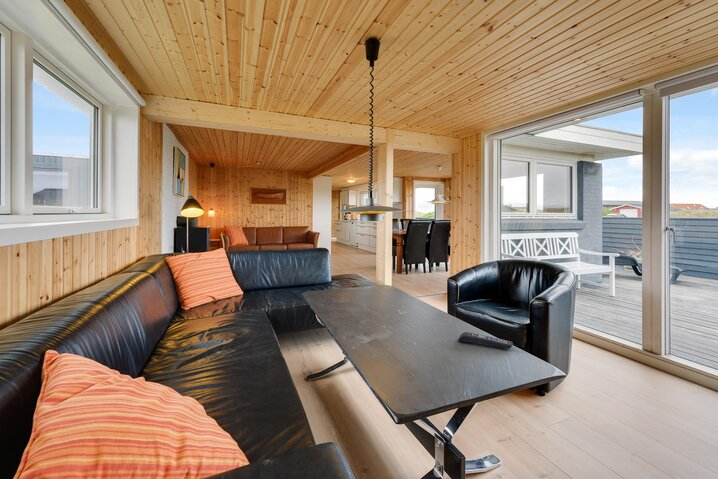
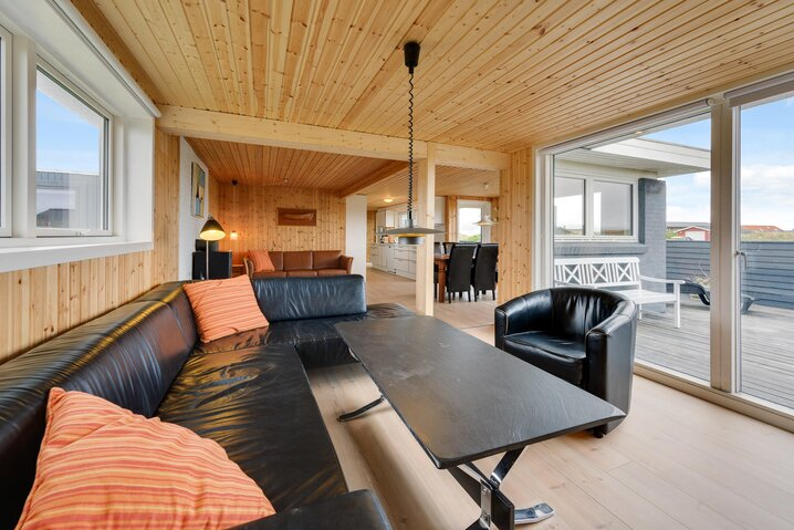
- remote control [457,331,514,350]
